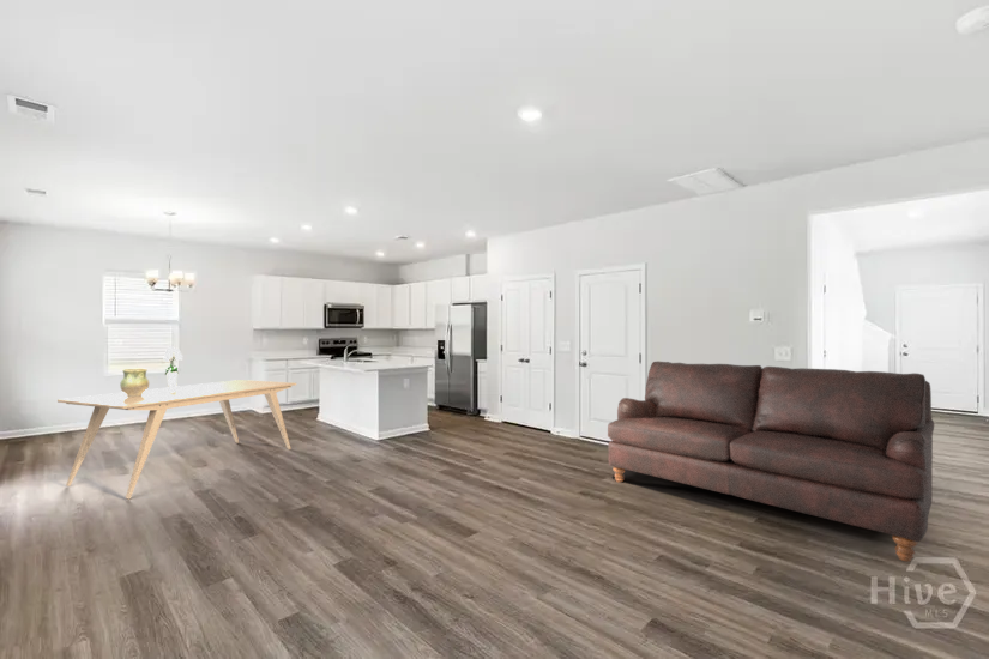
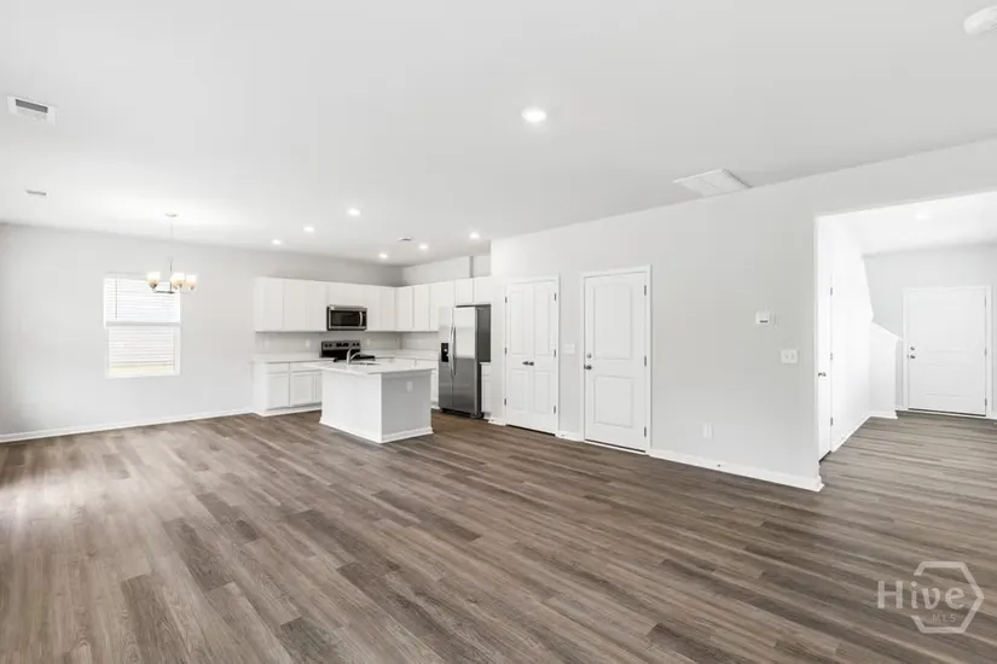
- sofa [607,361,935,563]
- dining table [56,379,297,500]
- bouquet [162,345,183,393]
- ceramic jug [119,368,150,397]
